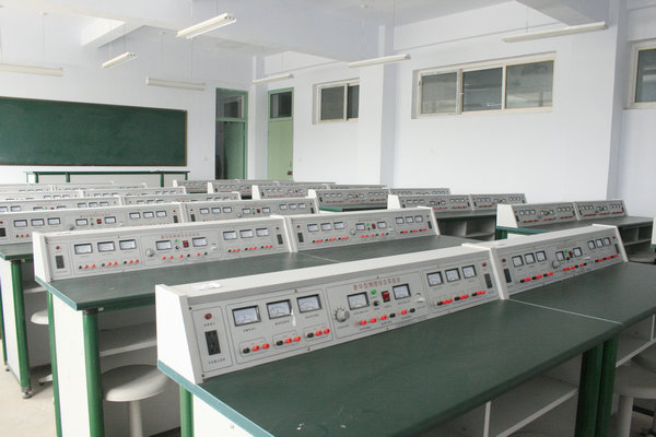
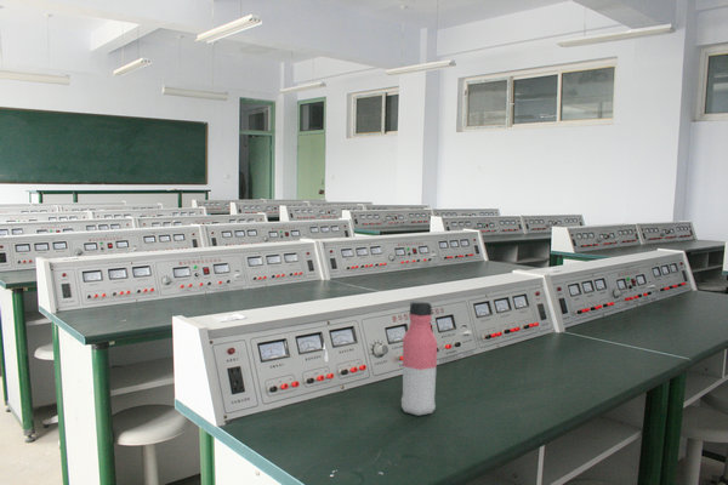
+ water bottle [400,299,438,417]
